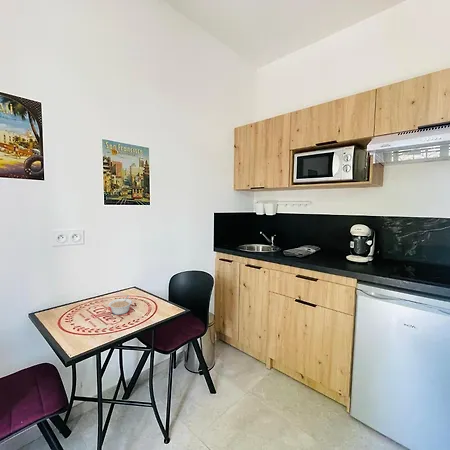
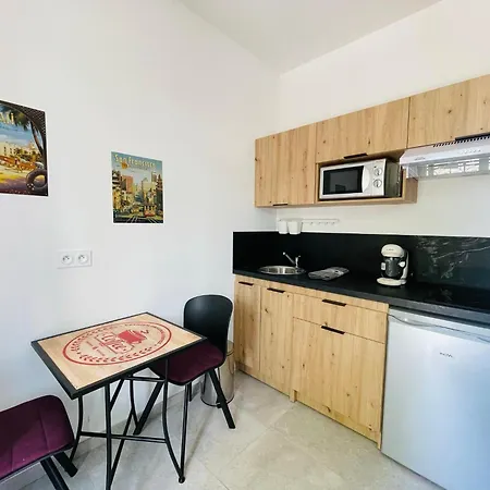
- legume [108,294,133,316]
